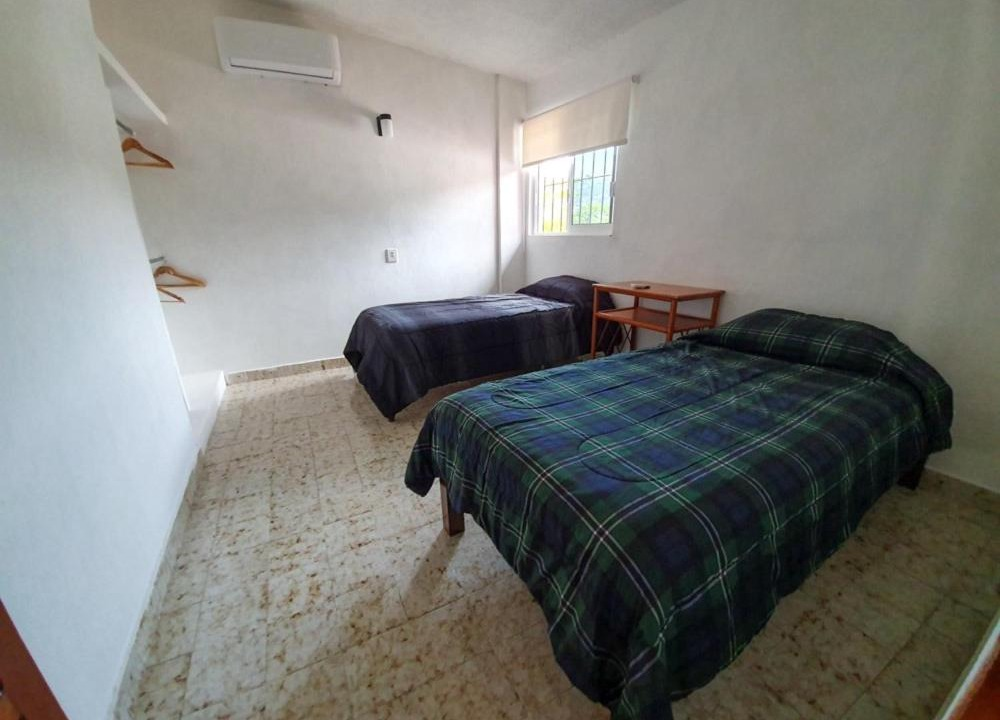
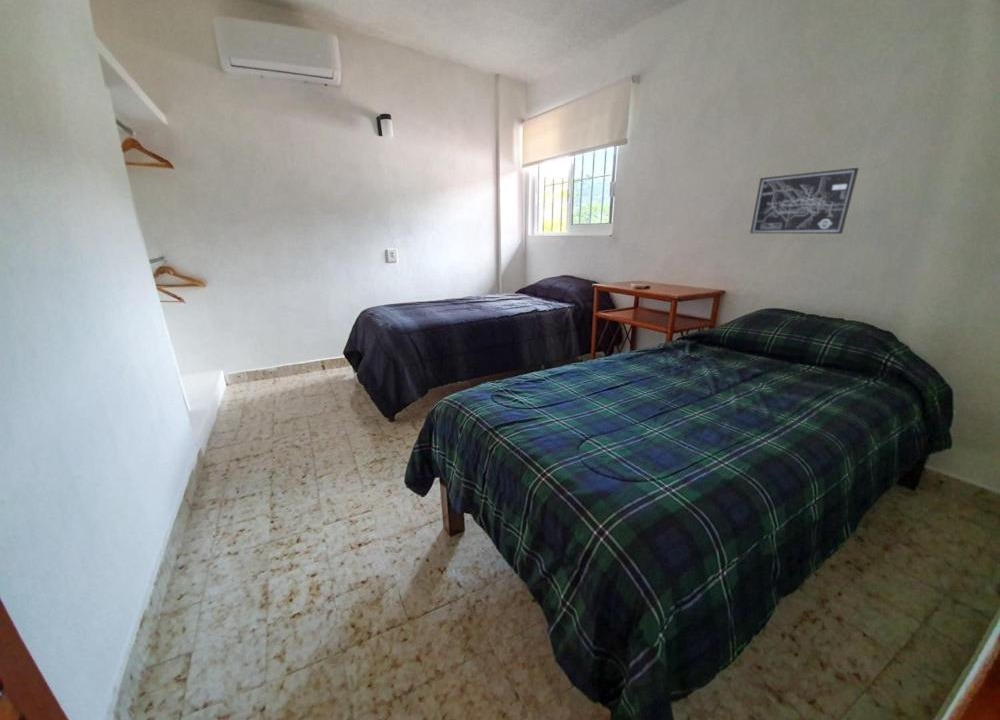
+ wall art [749,167,860,235]
